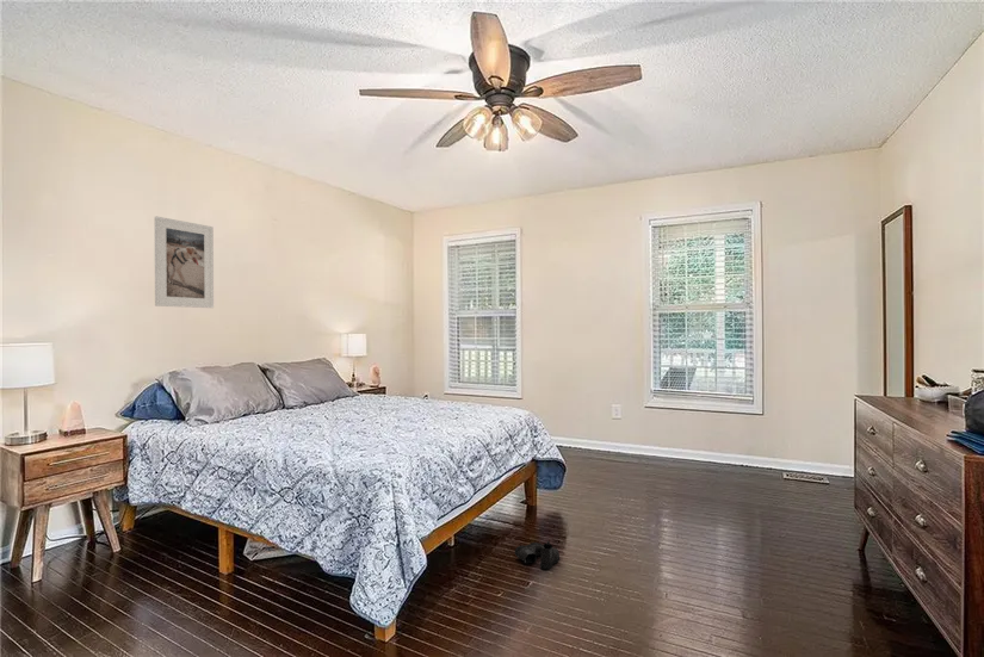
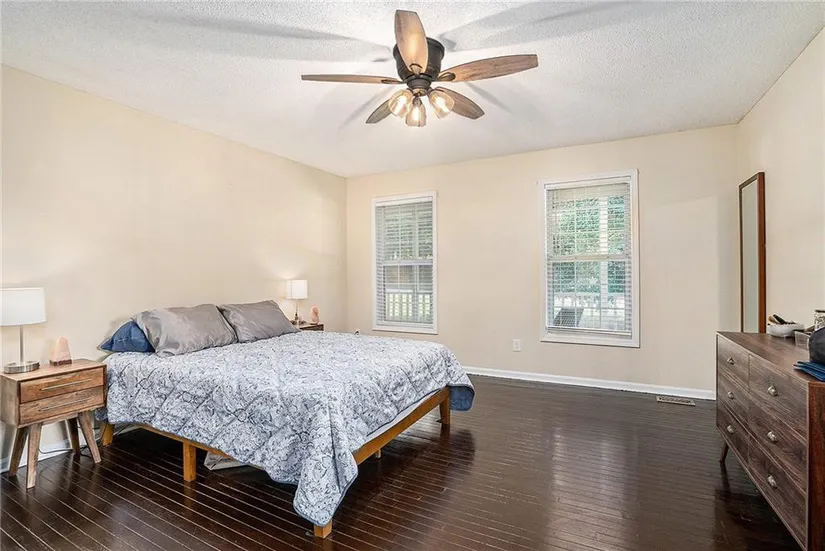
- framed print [154,216,215,309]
- boots [514,540,561,570]
